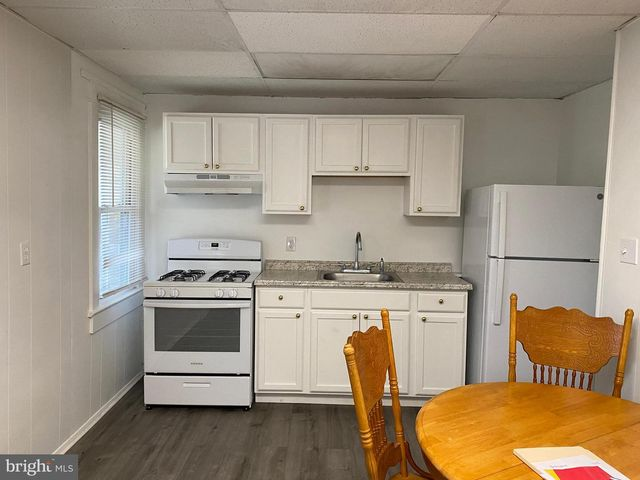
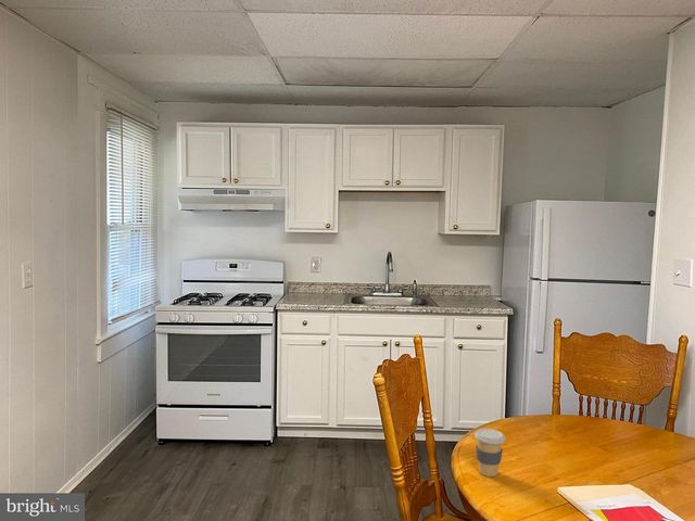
+ coffee cup [473,428,506,478]
